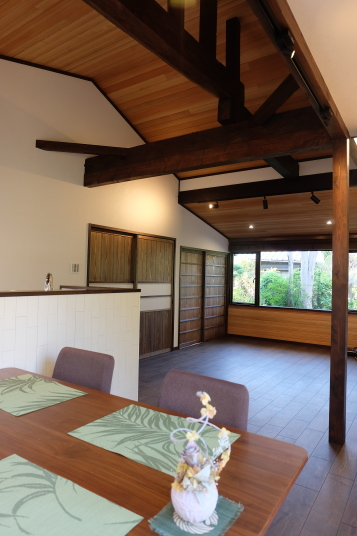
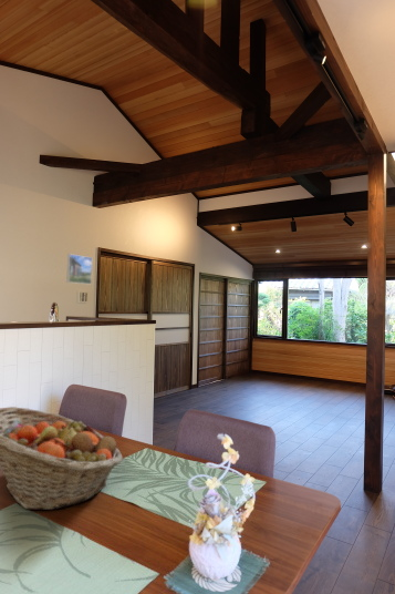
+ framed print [65,253,93,285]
+ fruit basket [0,407,124,511]
